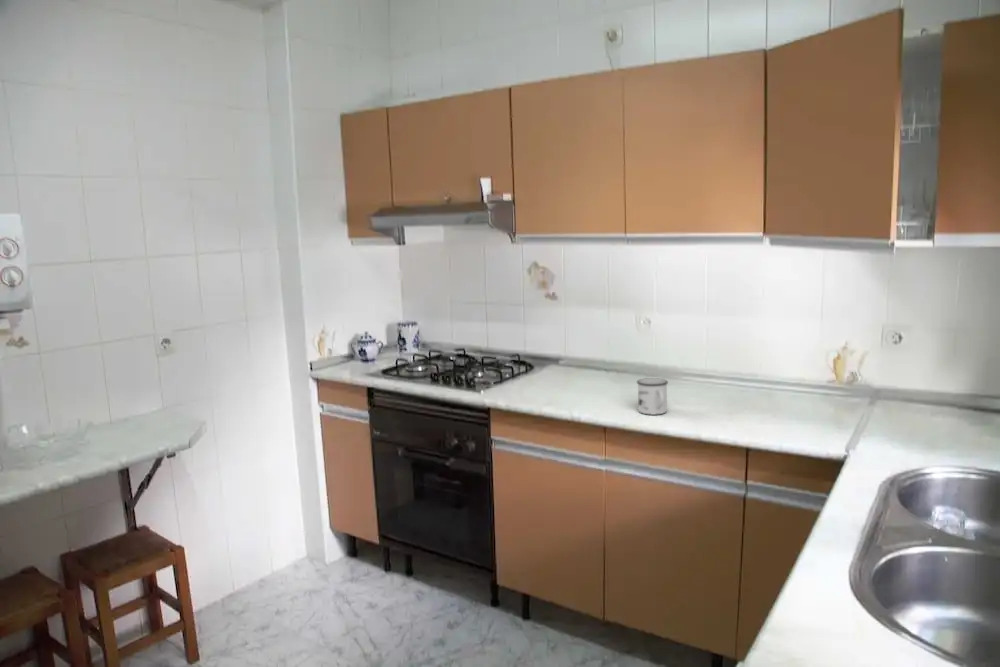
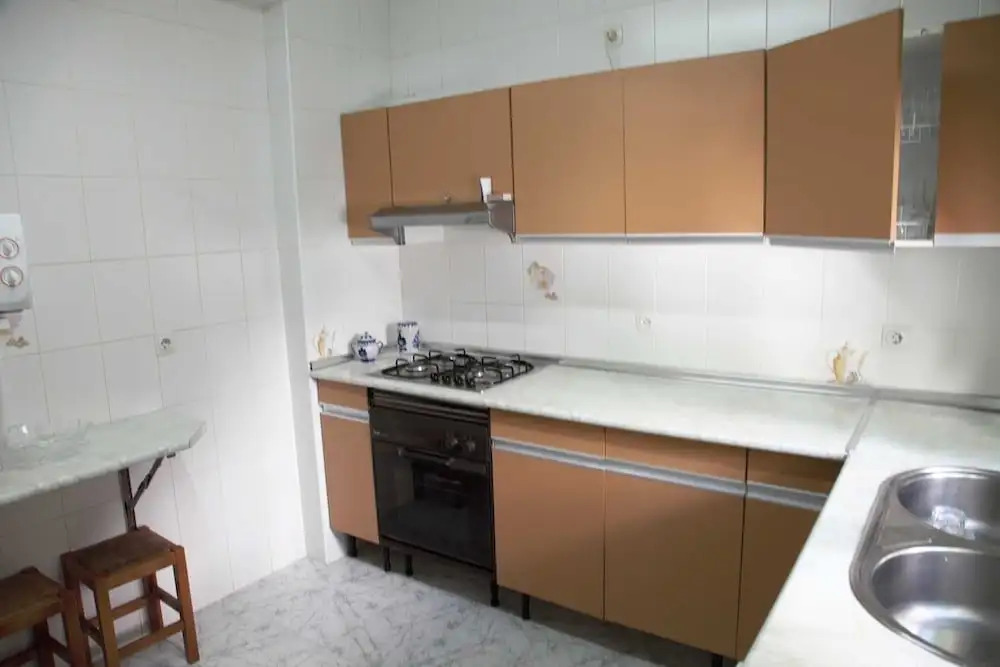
- mug [636,377,669,416]
